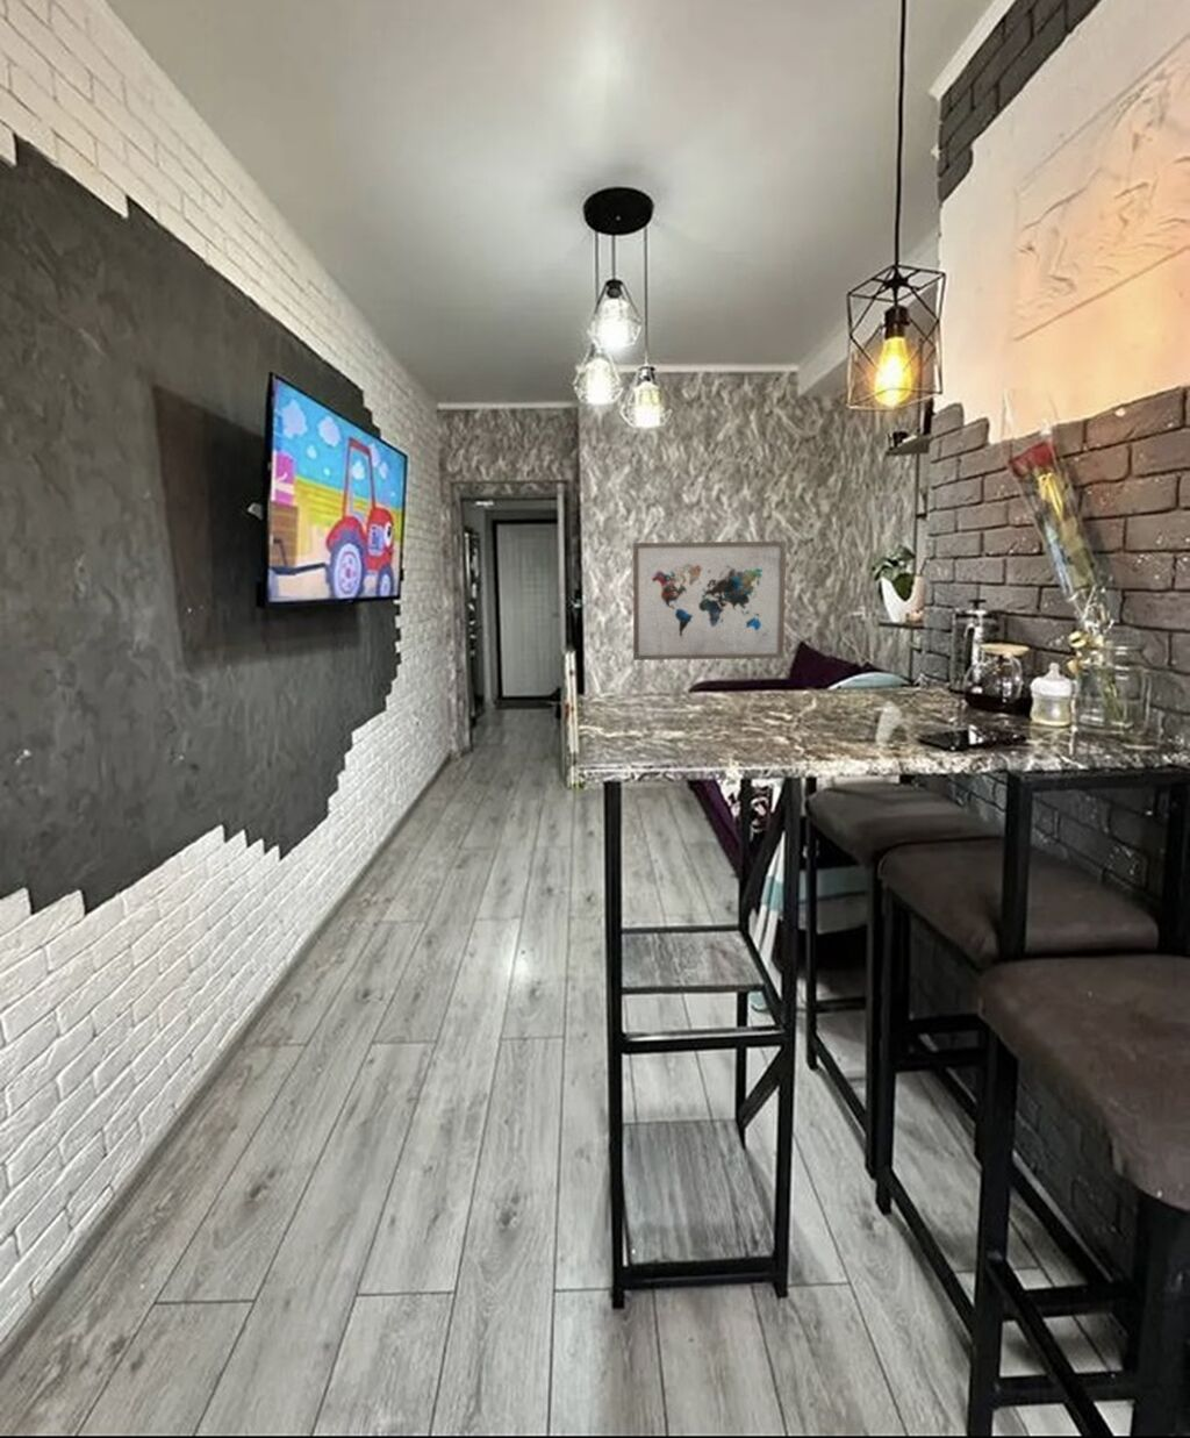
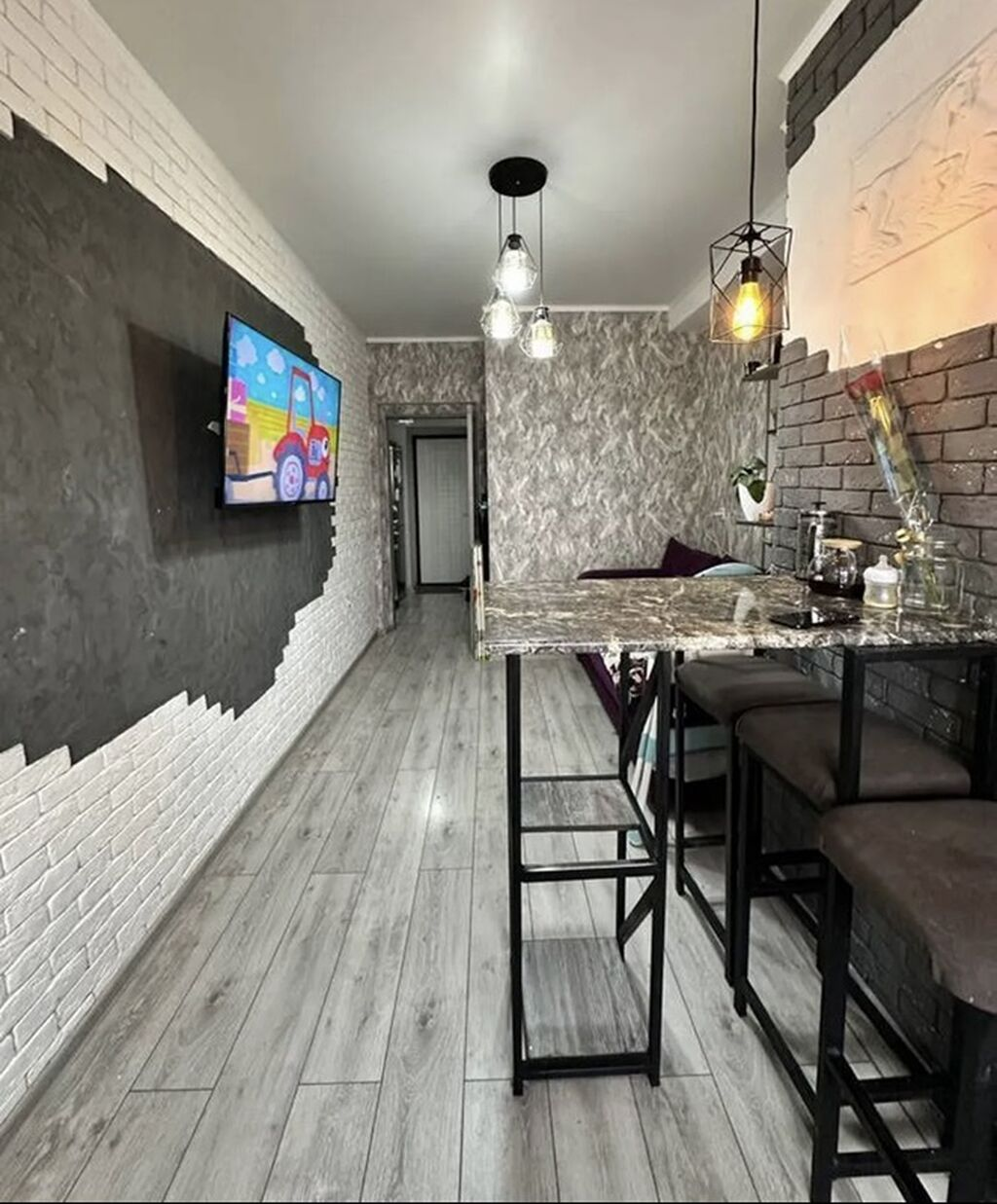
- wall art [633,541,787,662]
